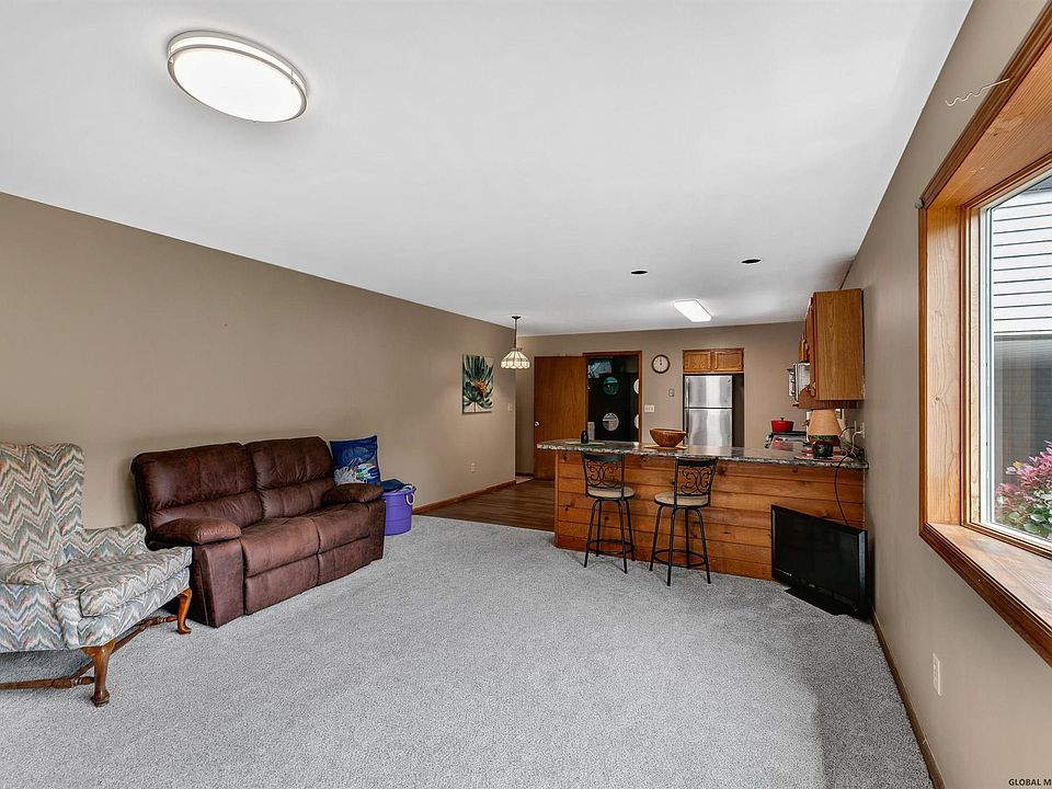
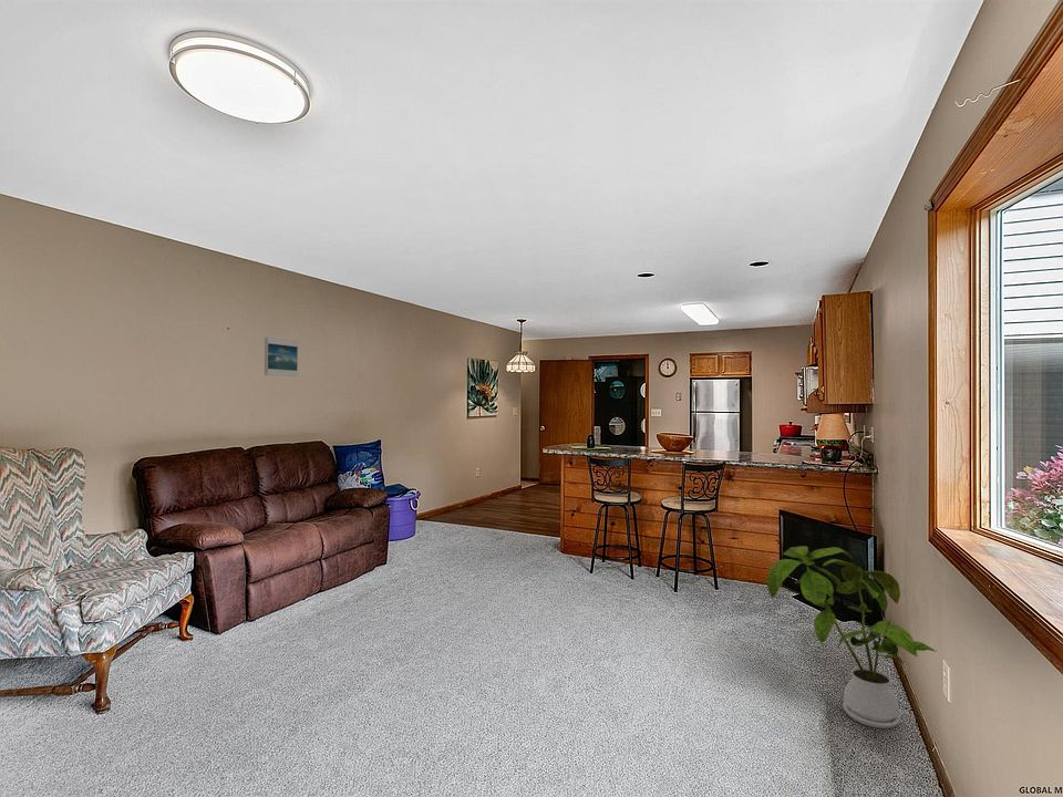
+ house plant [766,545,936,729]
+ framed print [264,337,299,377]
